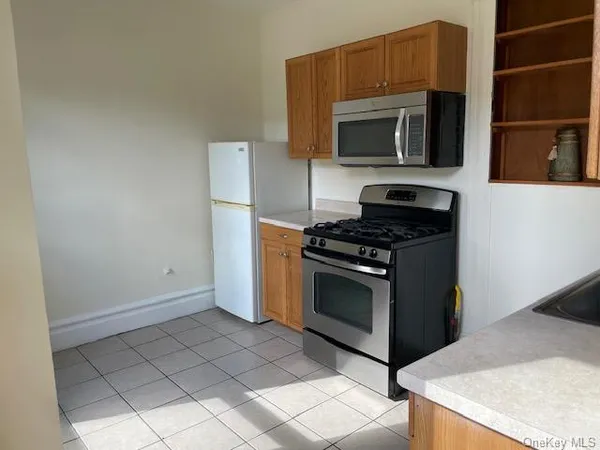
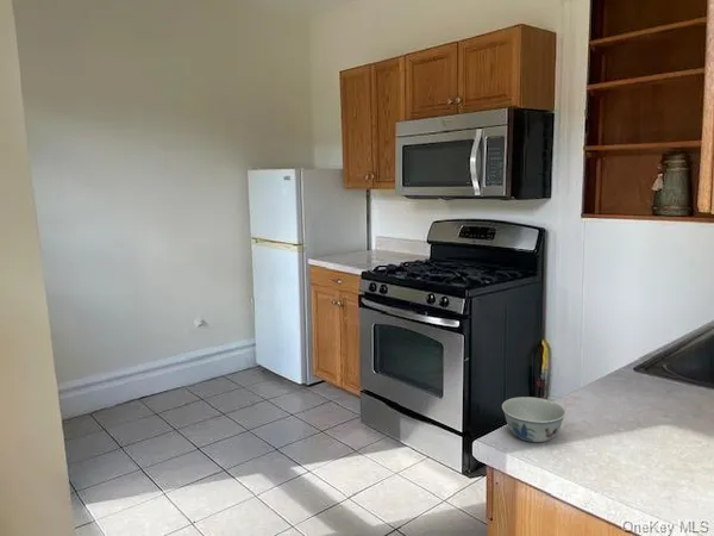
+ bowl [501,395,566,443]
